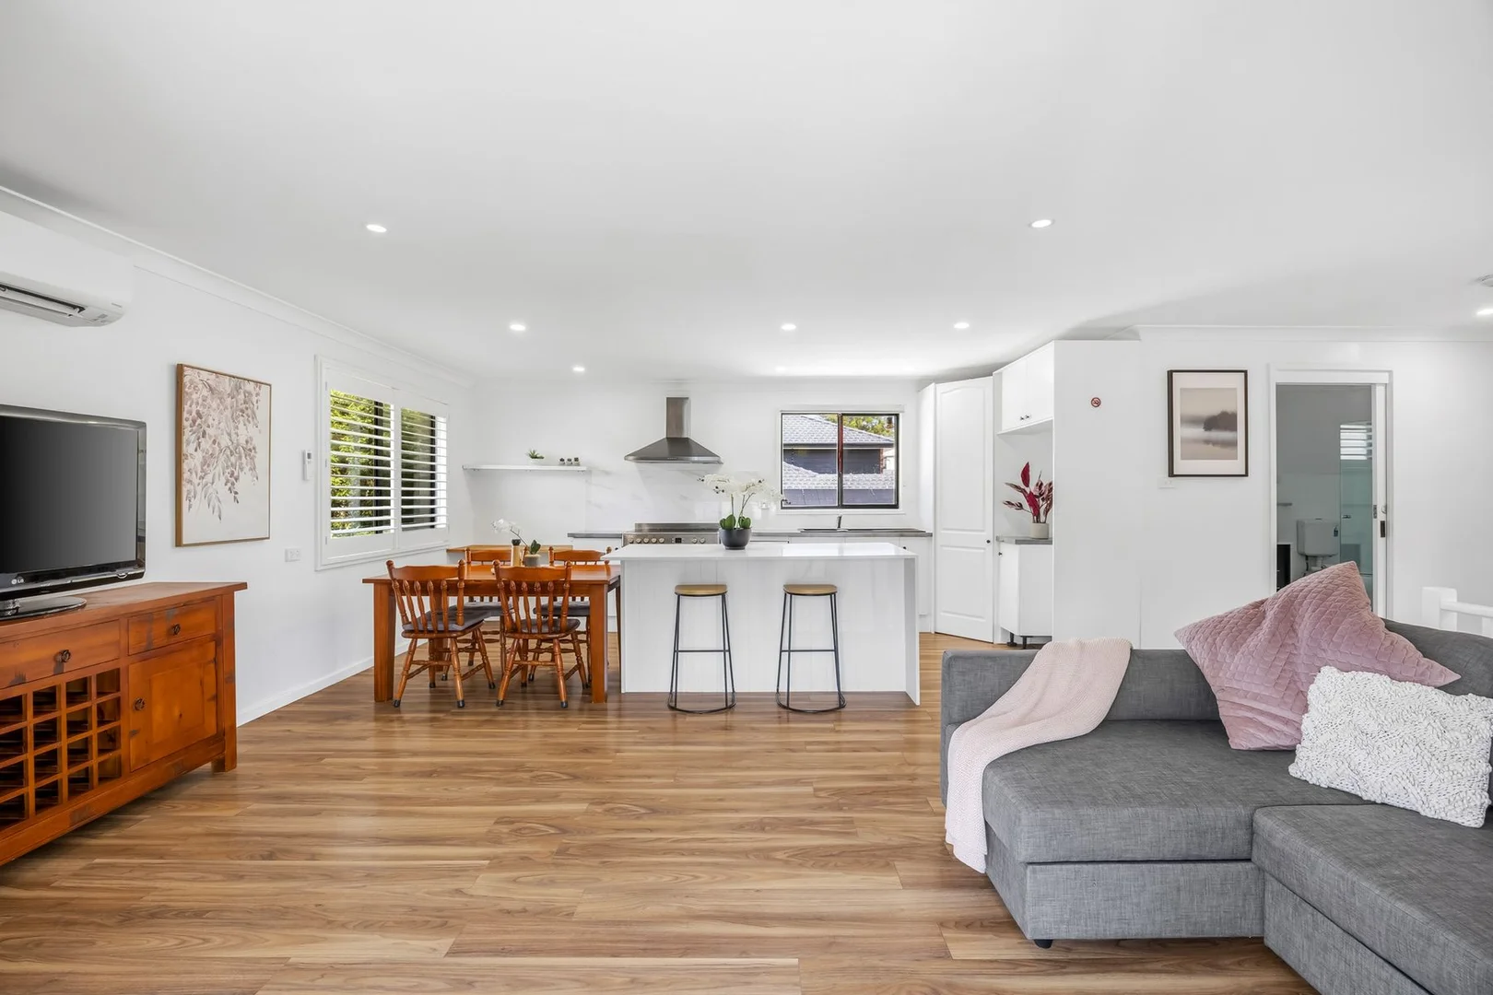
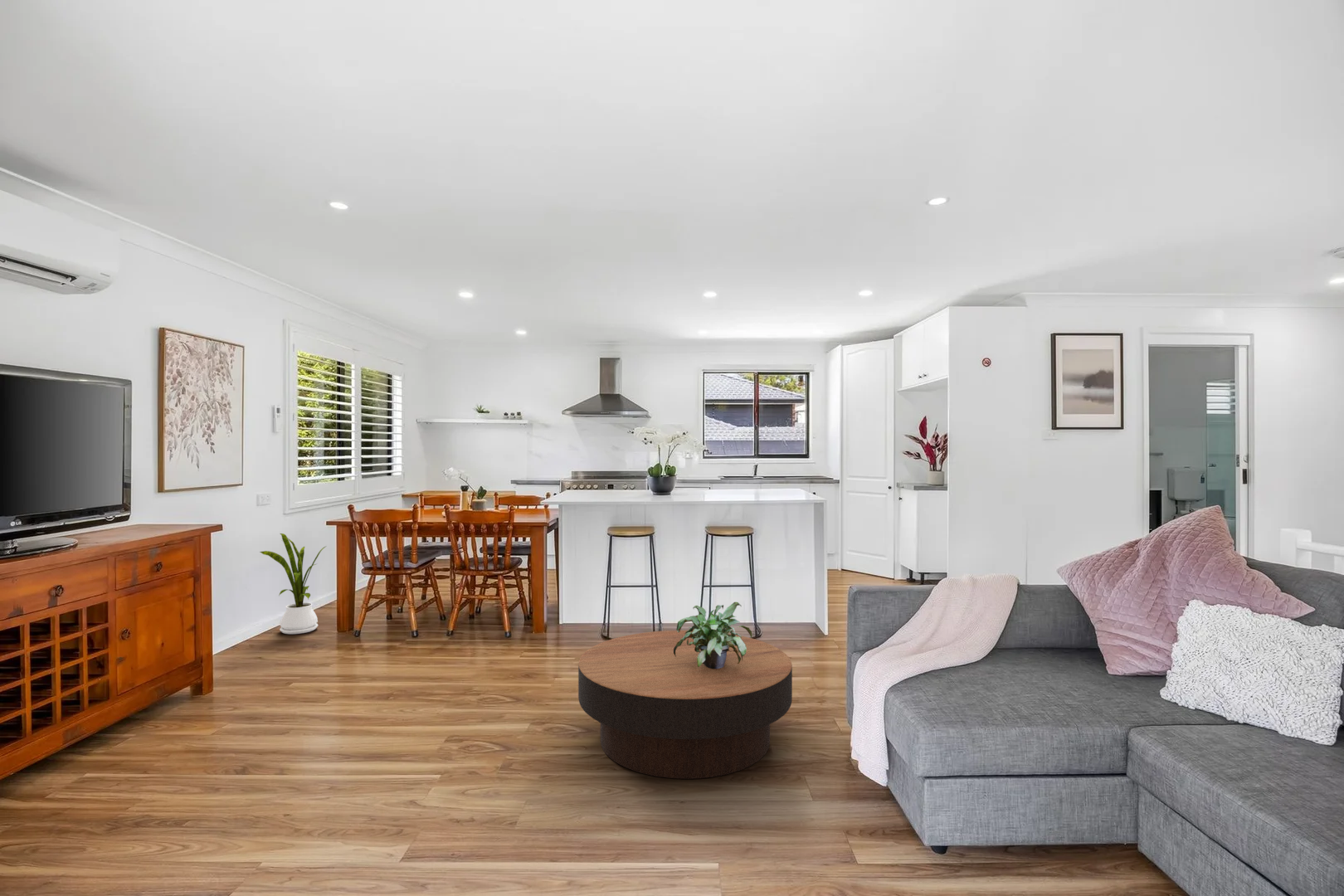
+ potted plant [674,601,753,669]
+ house plant [259,533,326,635]
+ coffee table [577,630,793,780]
